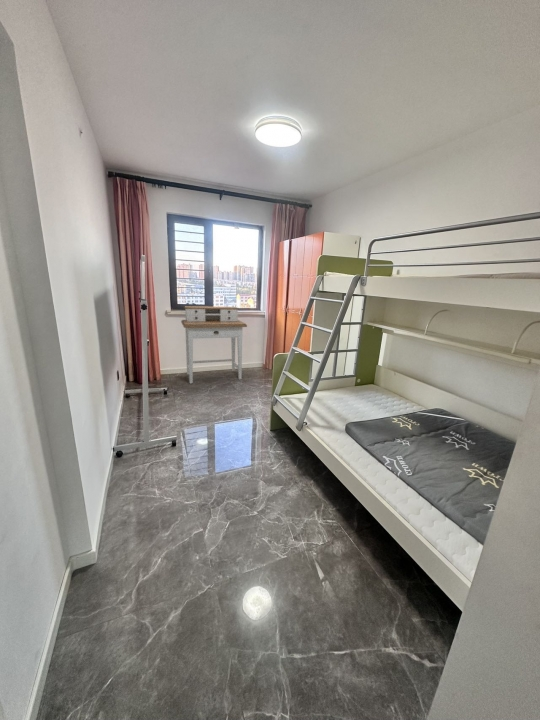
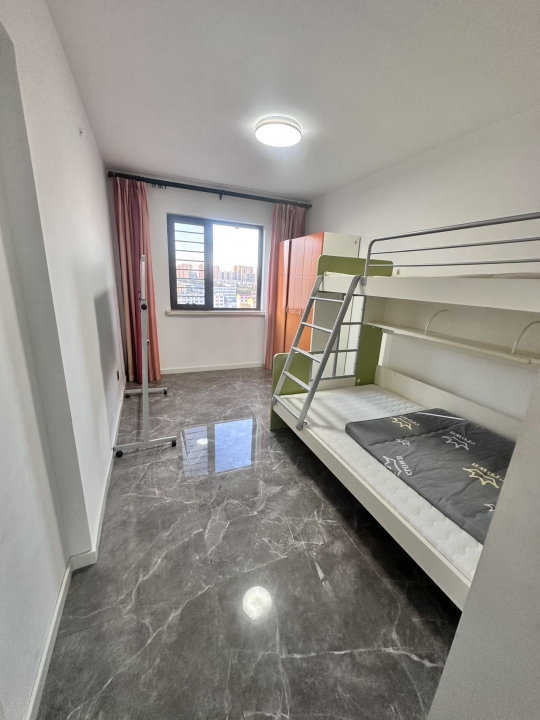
- desk [180,305,248,385]
